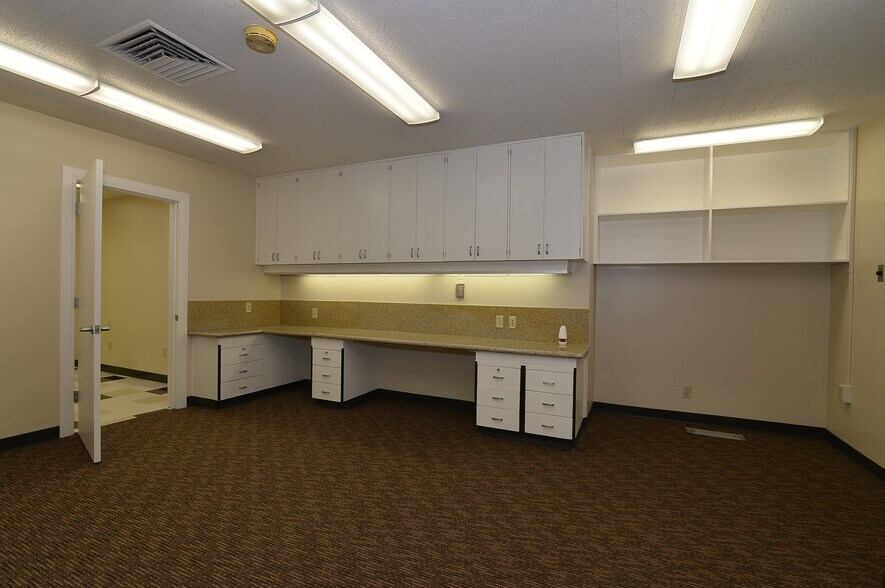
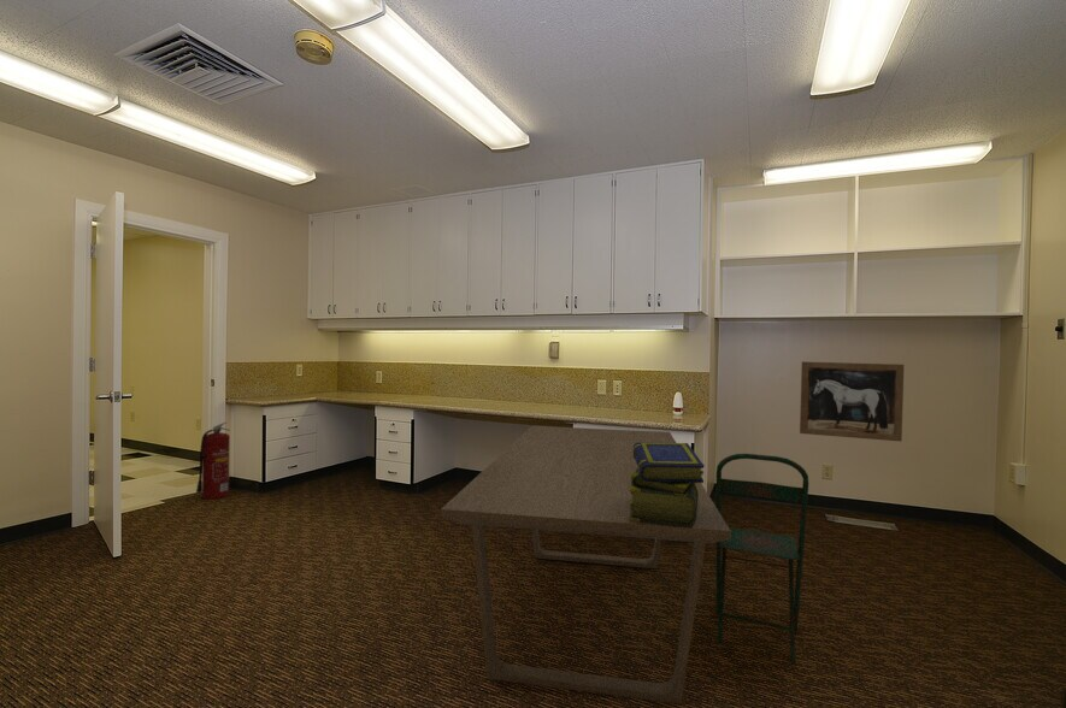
+ fire extinguisher [195,421,231,501]
+ dining table [440,425,731,706]
+ folding chair [715,453,809,662]
+ stack of books [629,442,706,527]
+ wall art [799,360,906,443]
